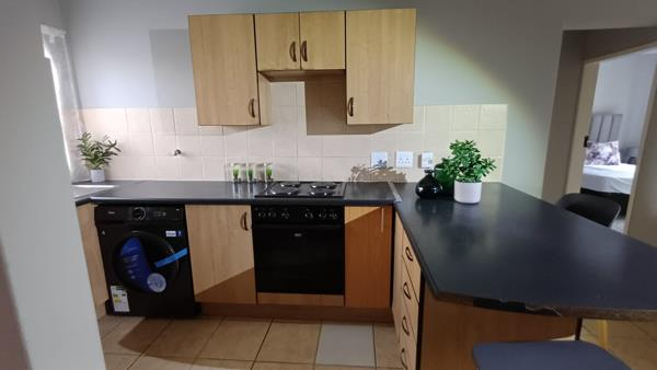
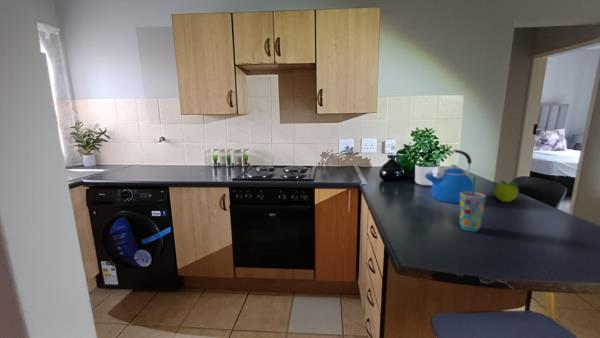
+ kettle [424,149,473,204]
+ fruit [493,179,520,203]
+ cup [459,176,487,232]
